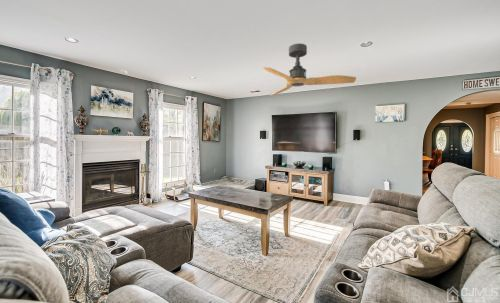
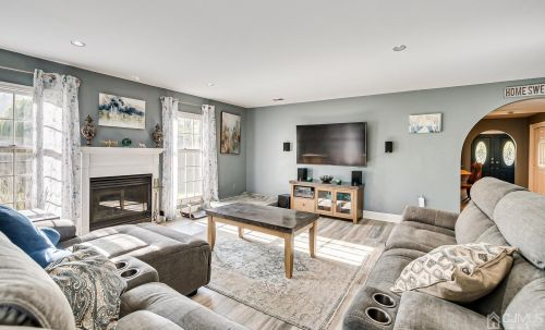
- ceiling fan [261,43,357,97]
